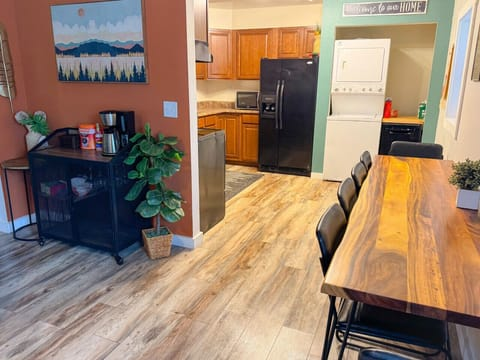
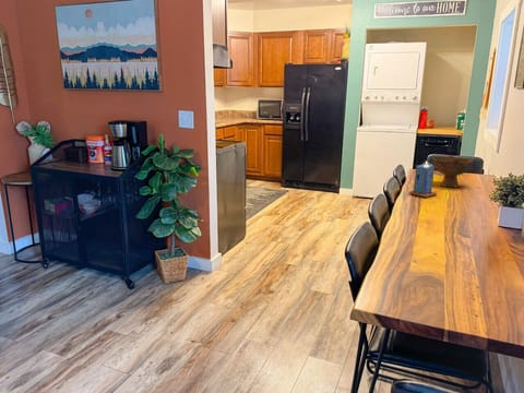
+ candle [408,160,438,199]
+ bowl [432,154,474,189]
